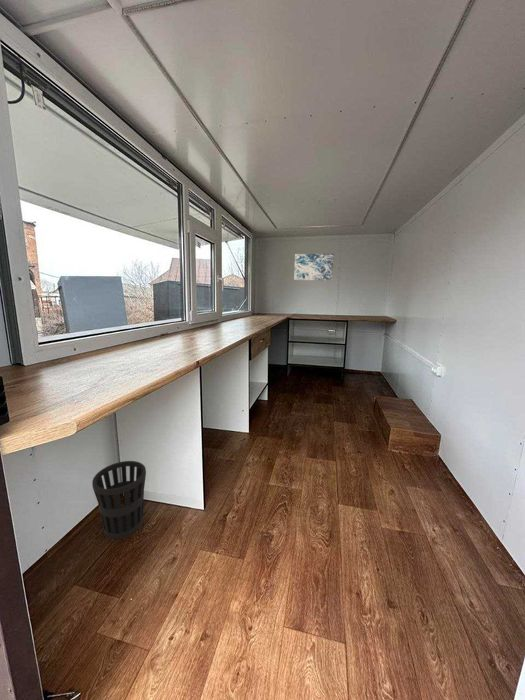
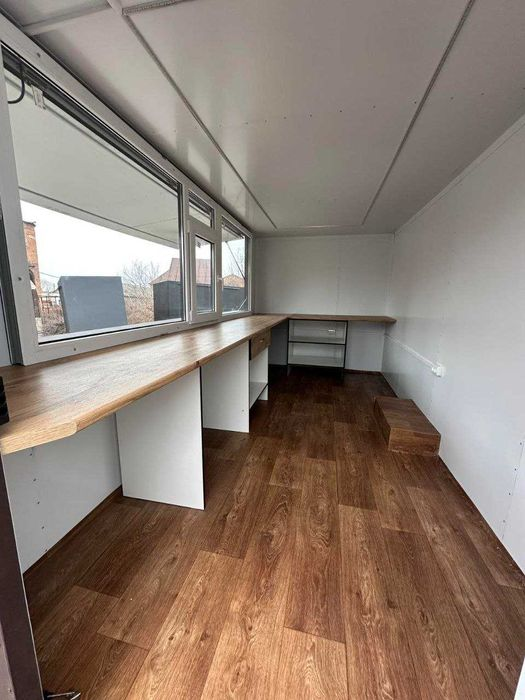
- wall art [293,253,335,281]
- wastebasket [91,460,147,540]
